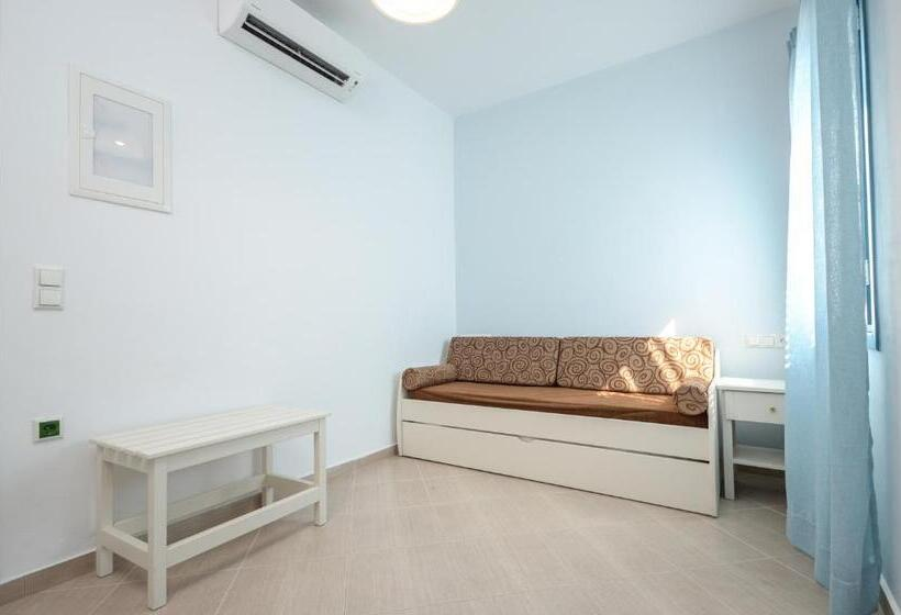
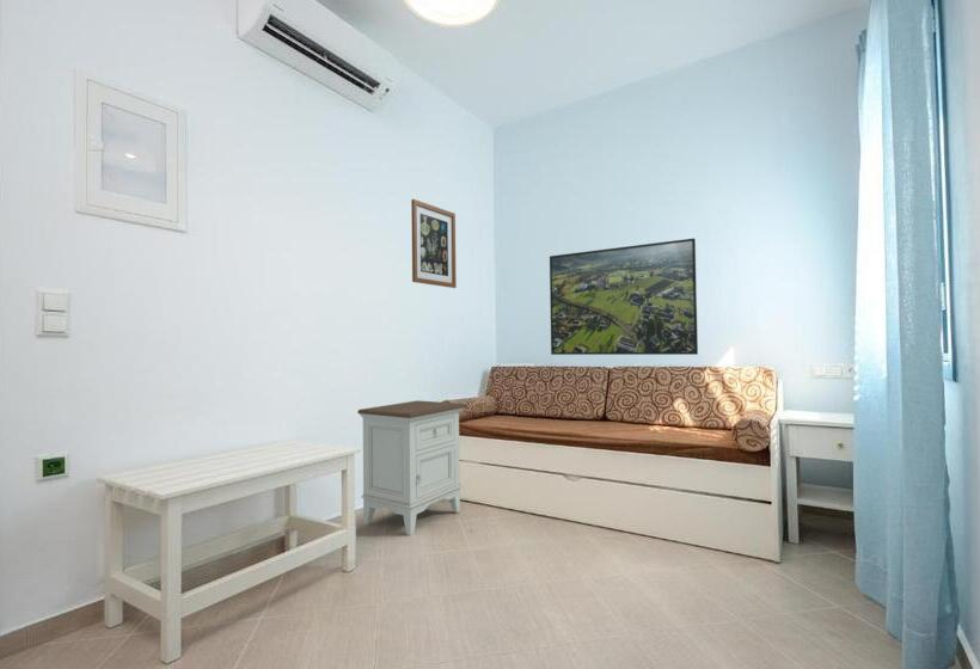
+ wall art [410,198,458,289]
+ nightstand [356,399,468,536]
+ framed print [549,237,699,356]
